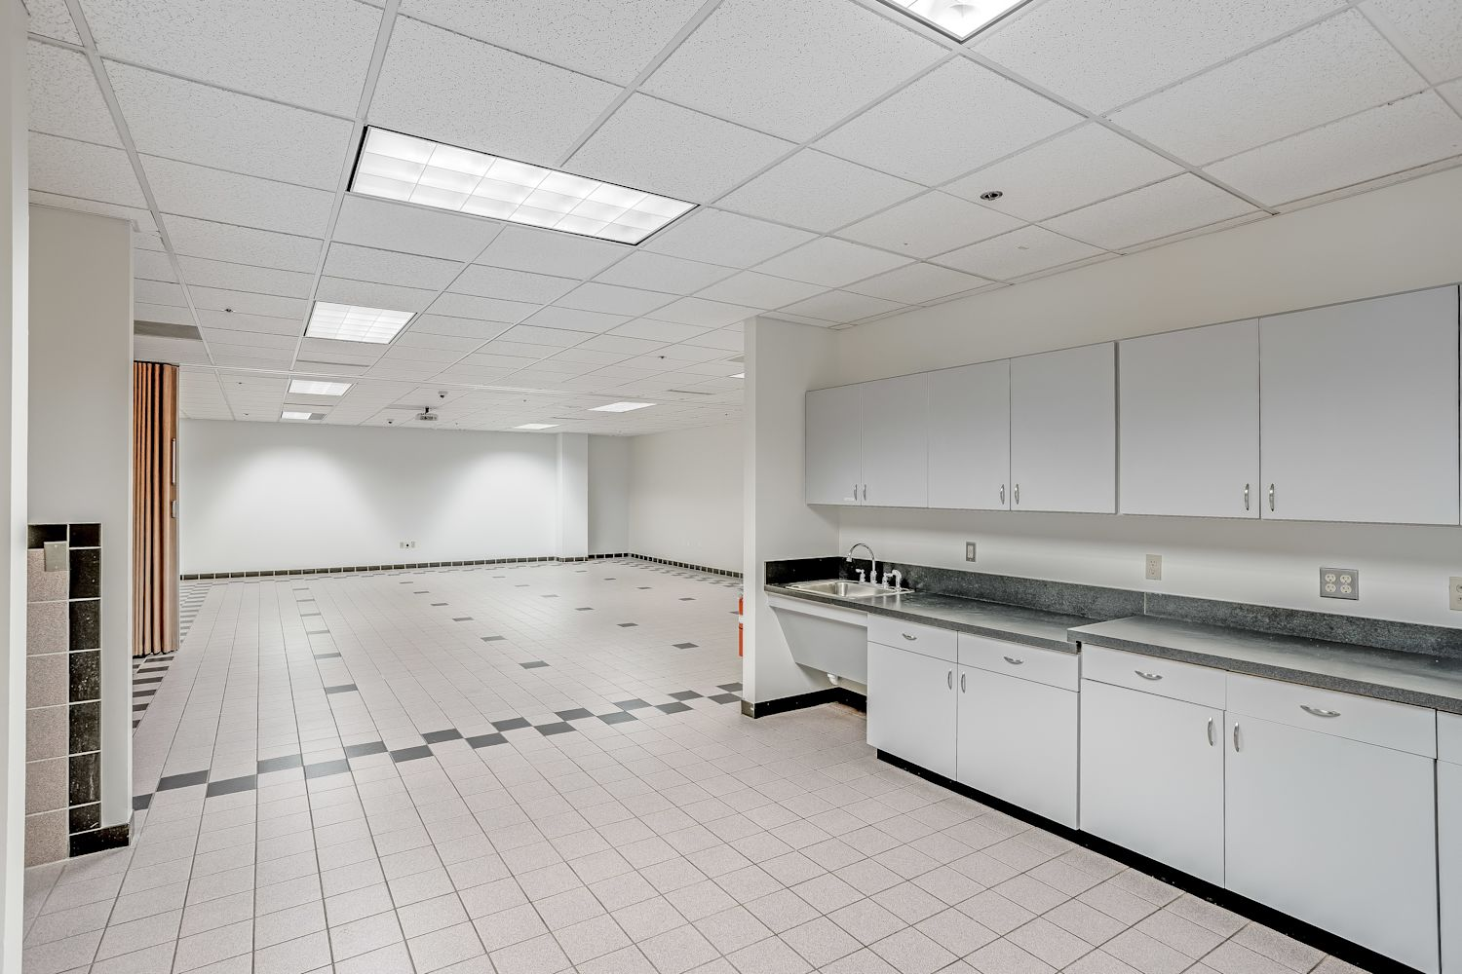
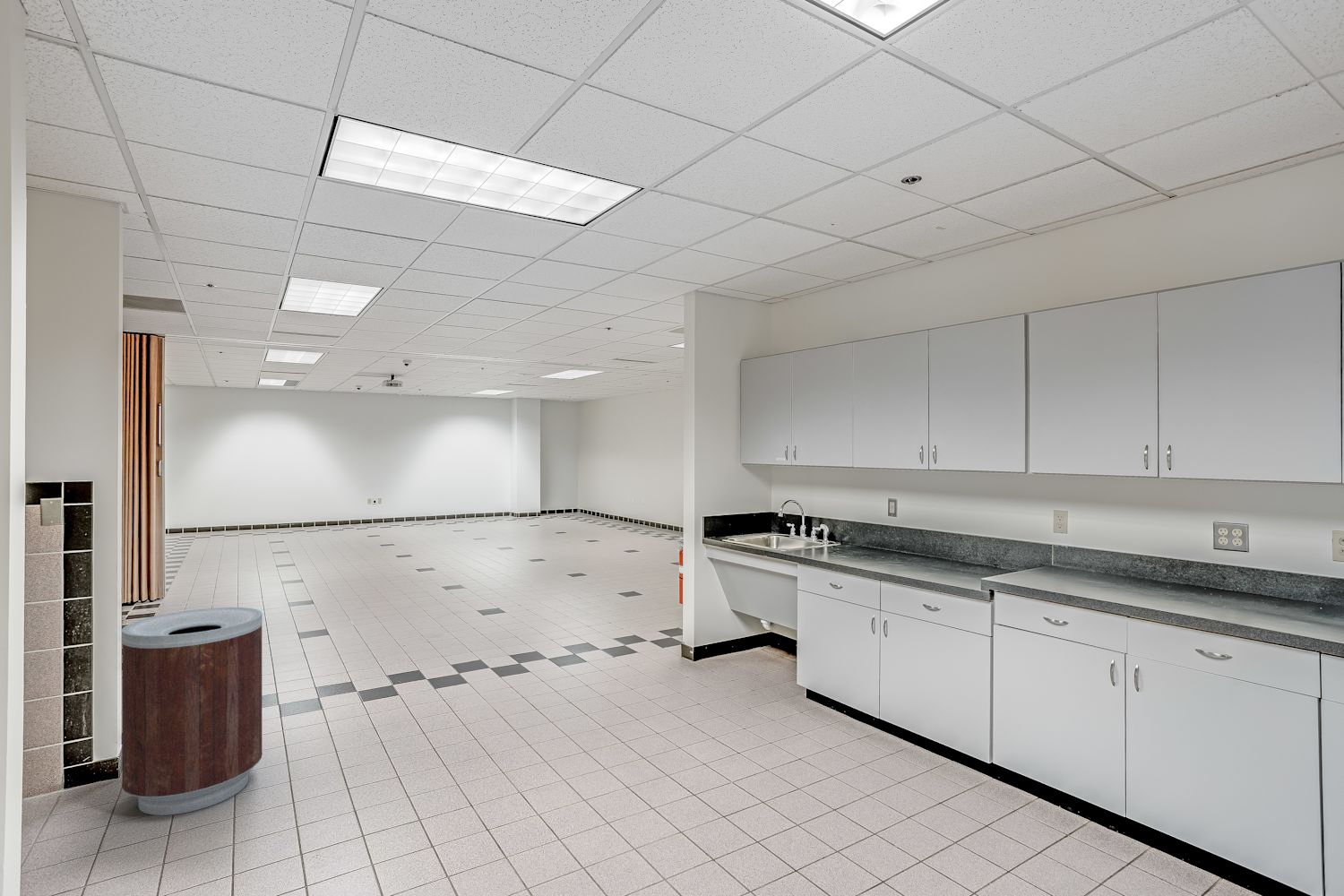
+ trash can [121,607,263,816]
